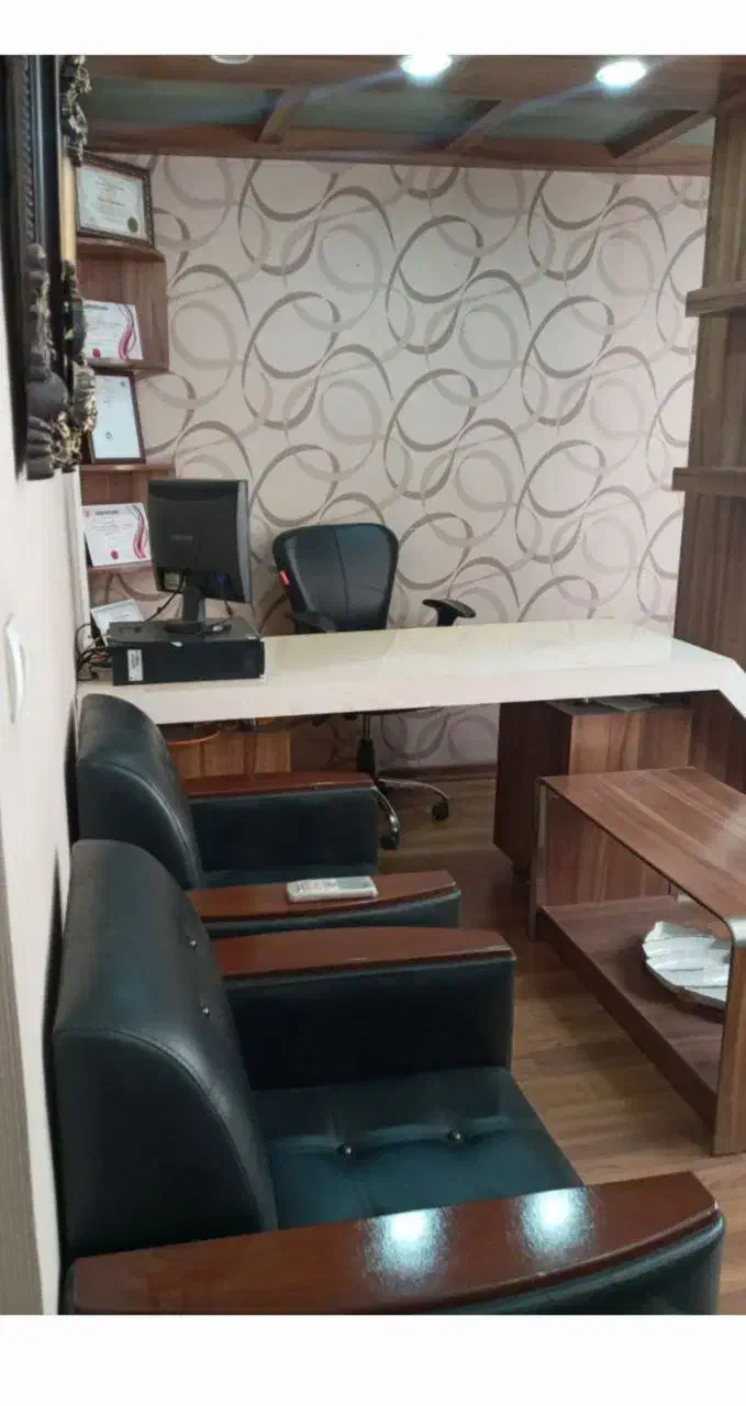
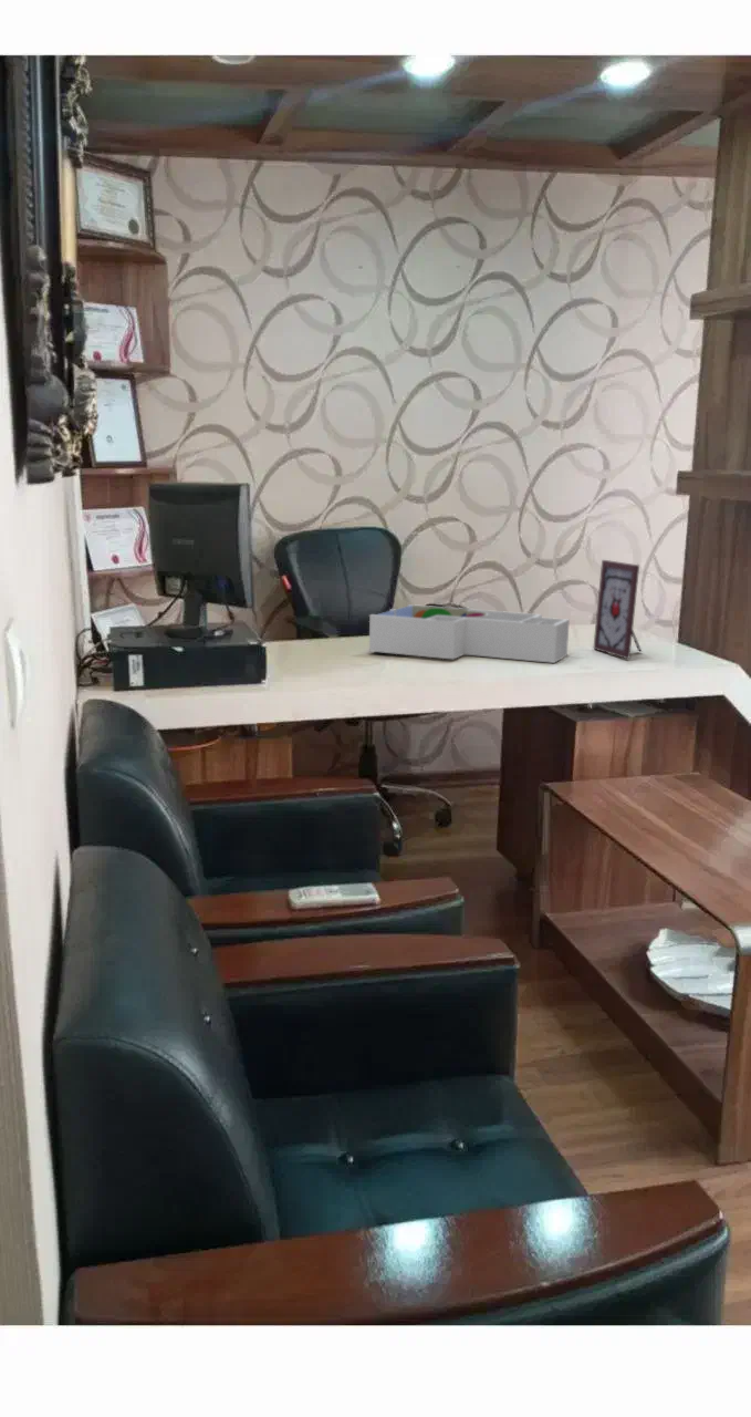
+ picture frame [592,559,643,660]
+ desk organizer [368,603,571,664]
